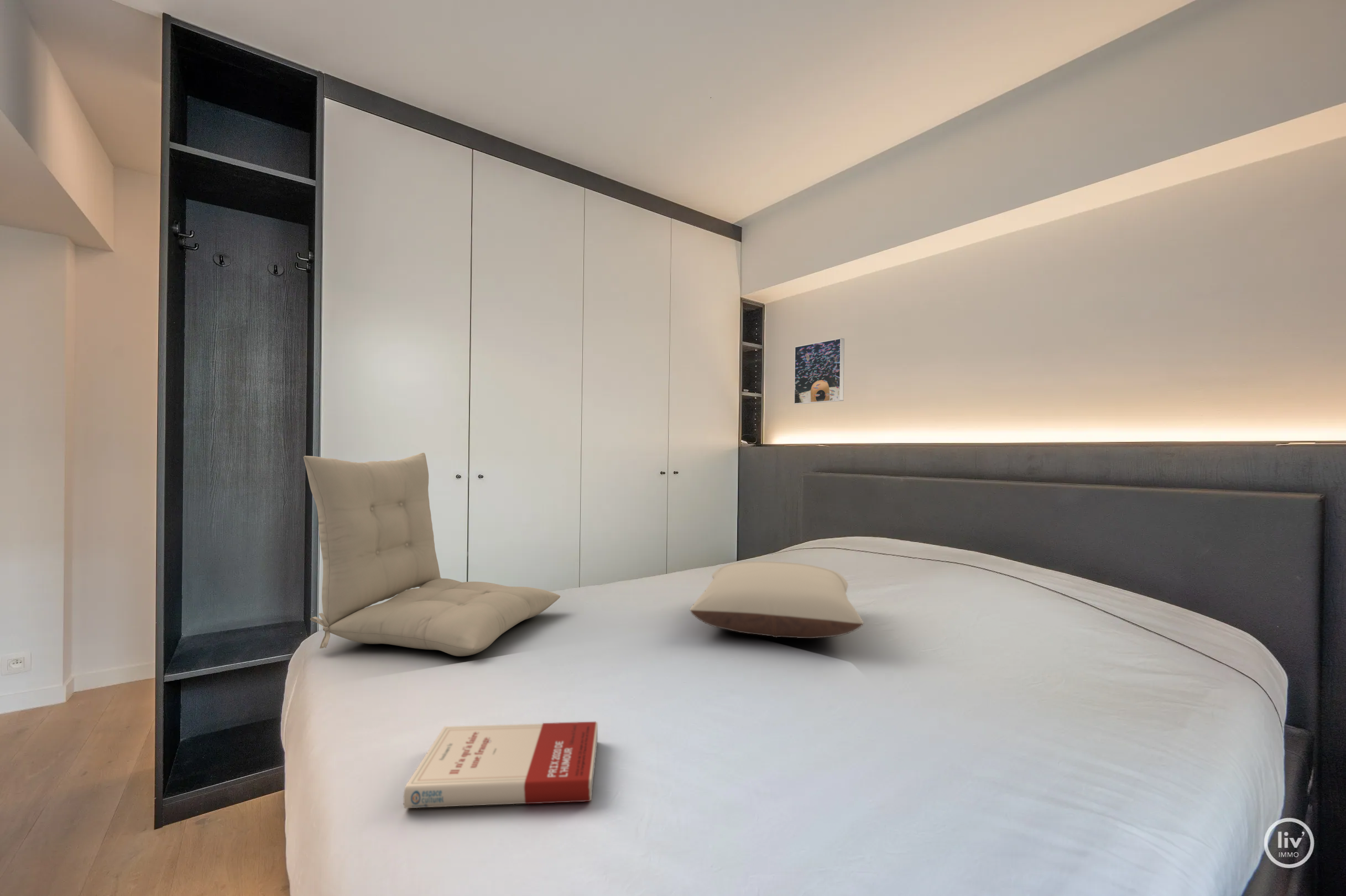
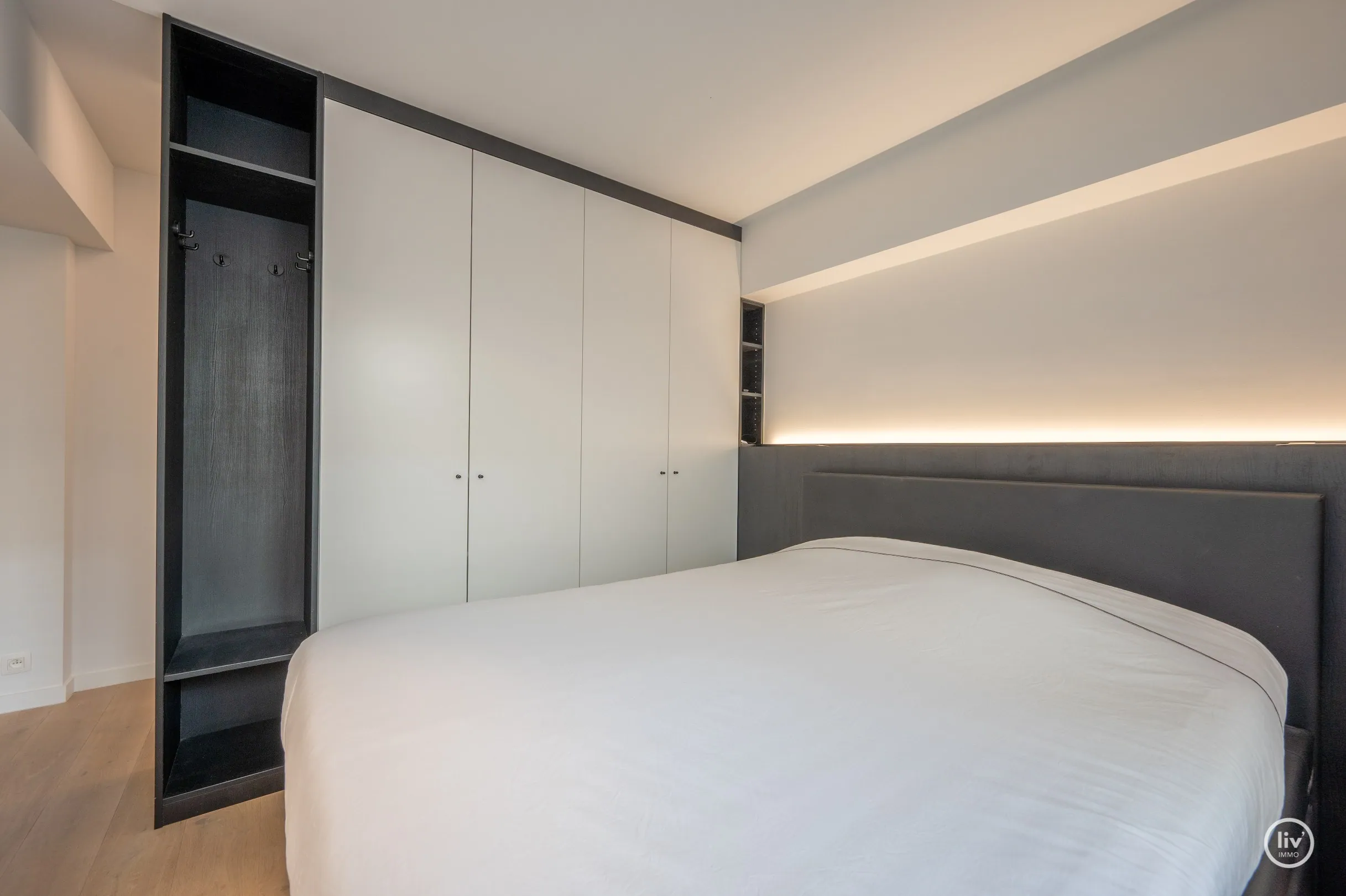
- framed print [794,337,845,405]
- book [403,721,598,809]
- seat cushion [303,452,561,657]
- pillow [689,561,864,639]
